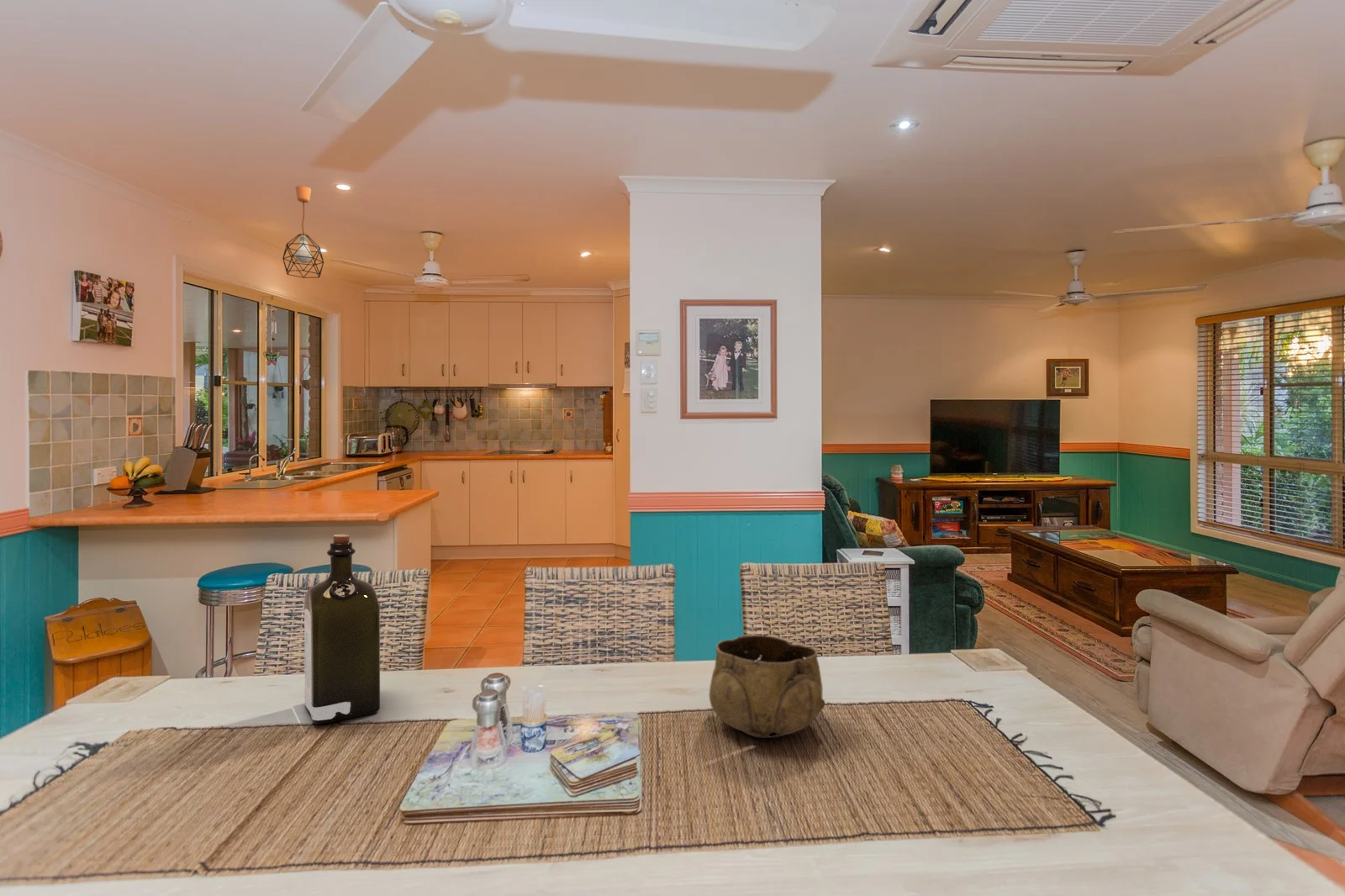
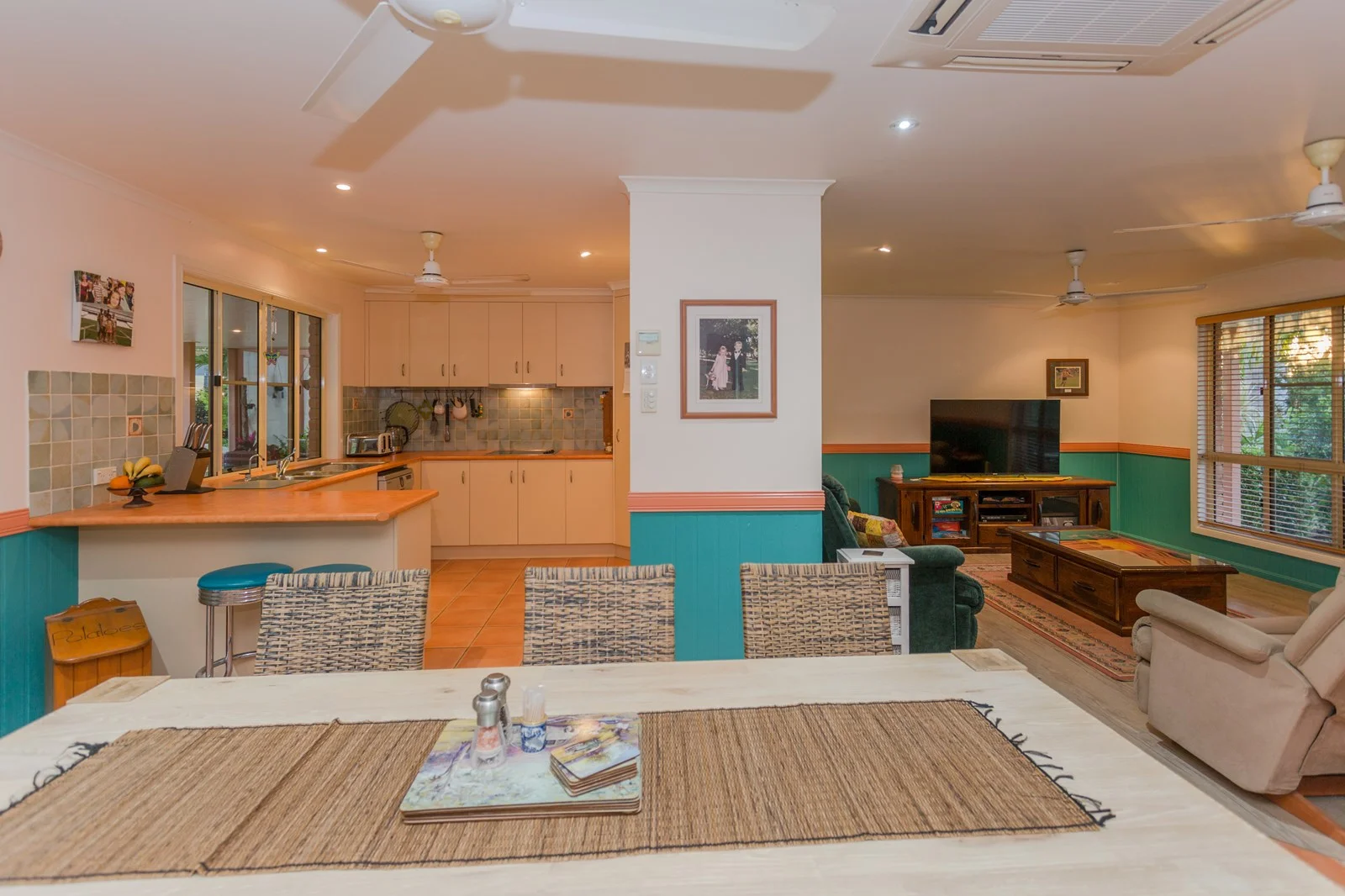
- pendant light [282,185,324,279]
- decorative bowl [709,635,825,739]
- liquor [303,534,381,725]
